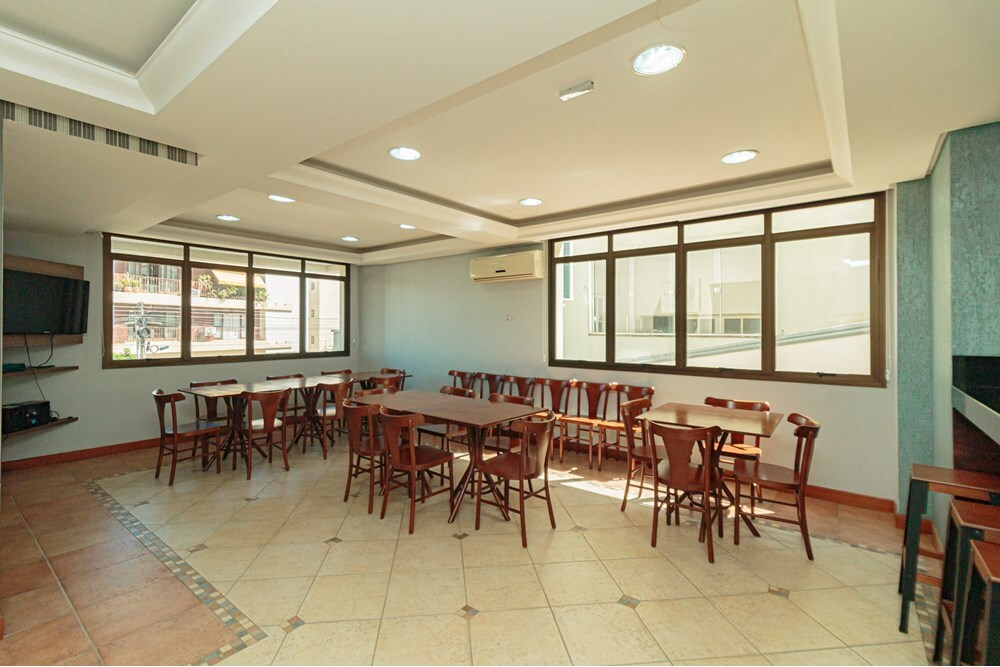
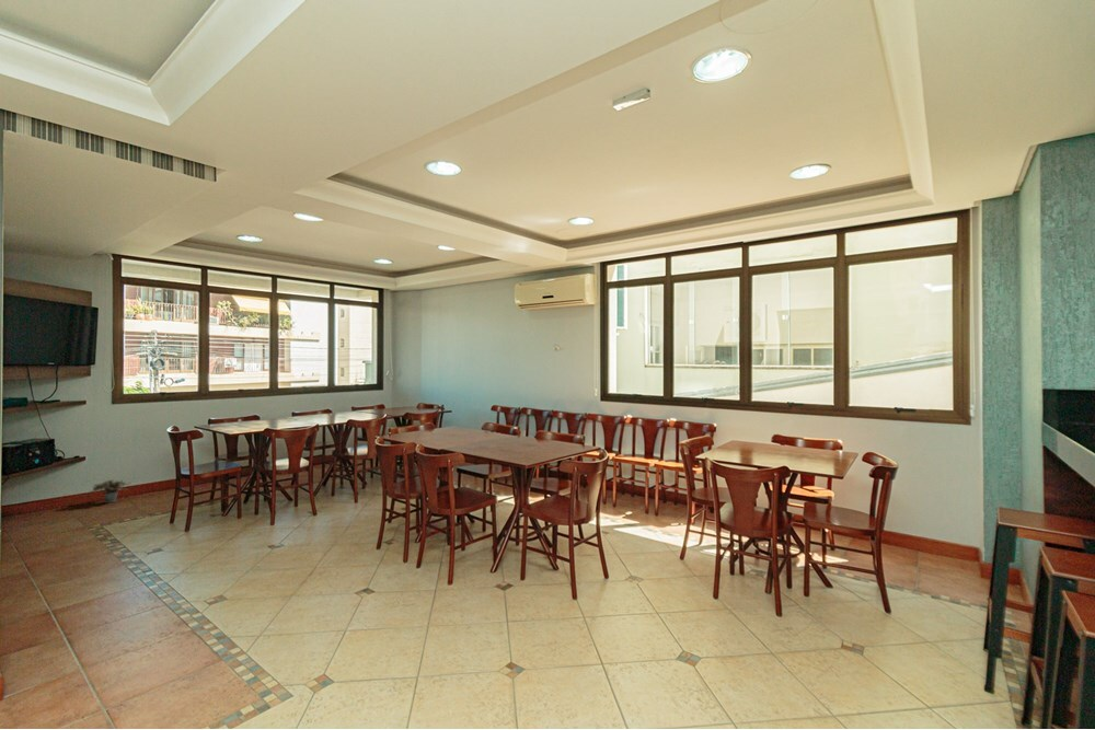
+ potted plant [90,478,131,505]
